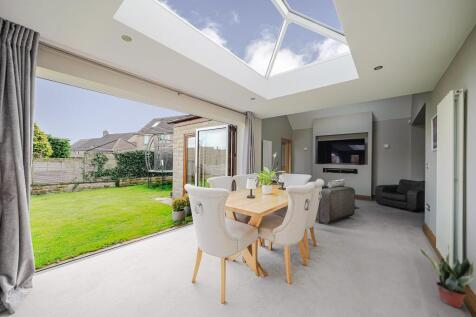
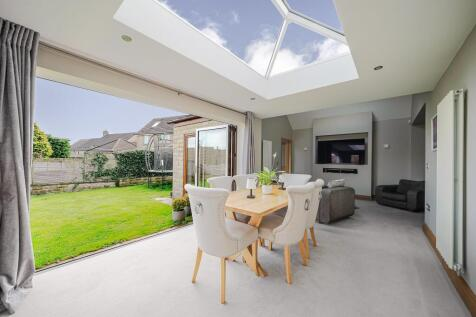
- potted plant [419,245,476,309]
